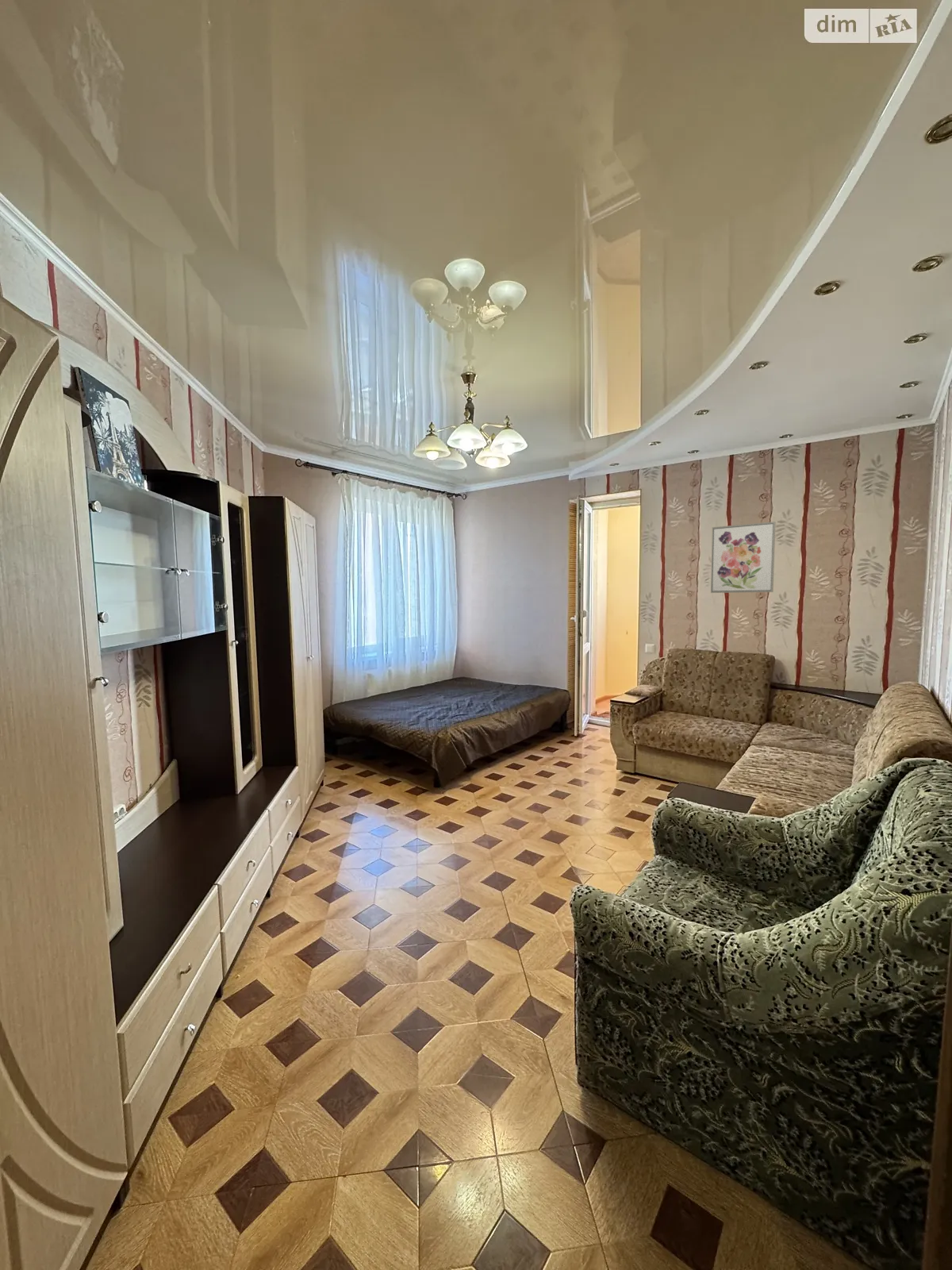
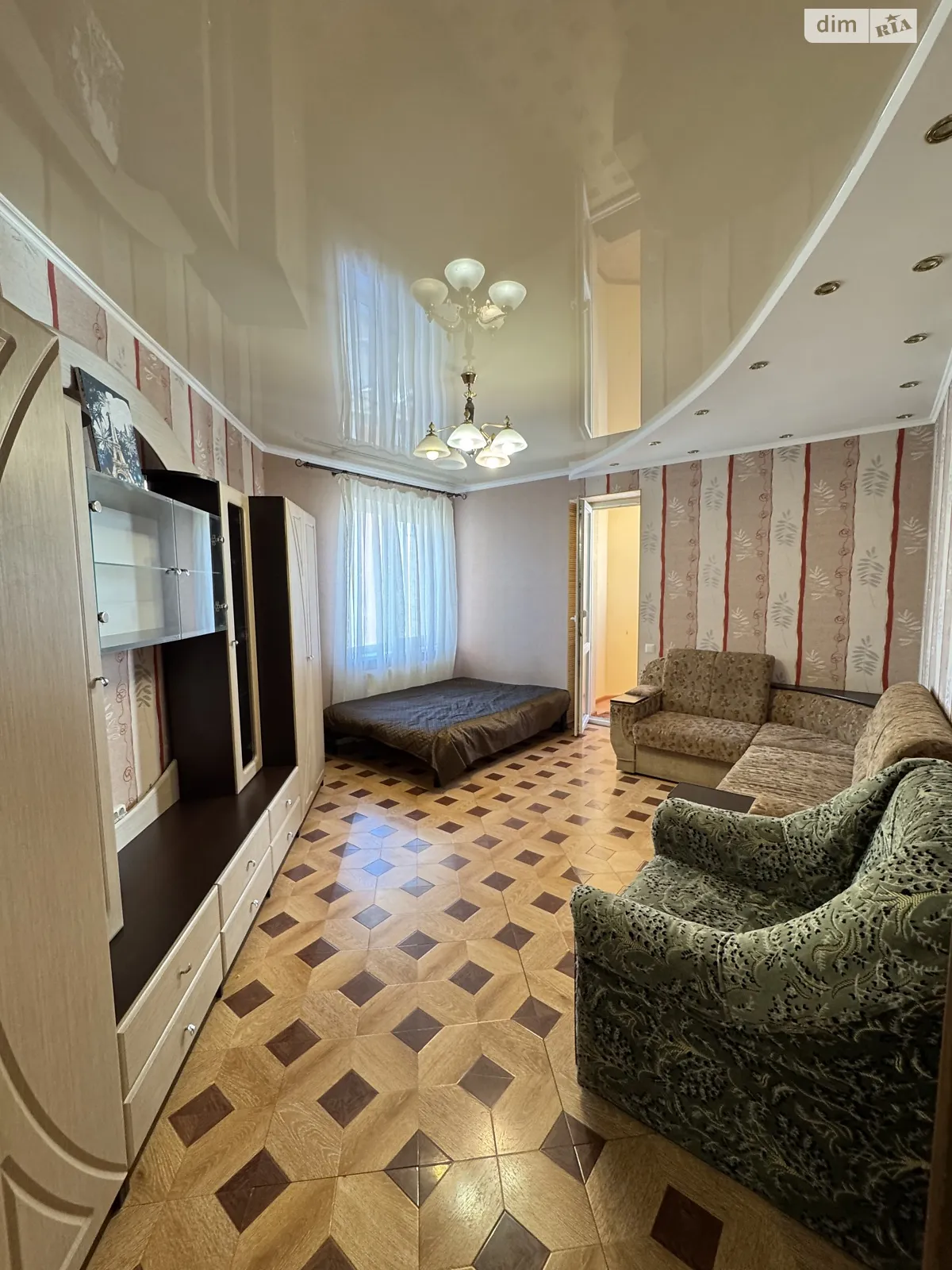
- wall art [710,521,776,594]
